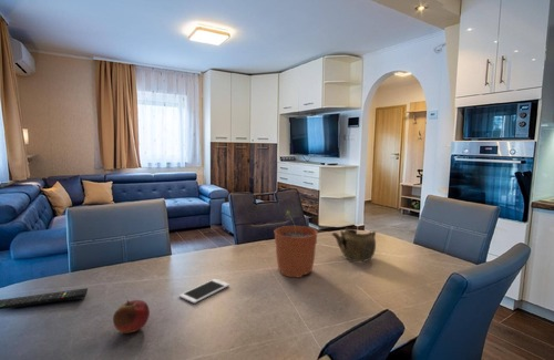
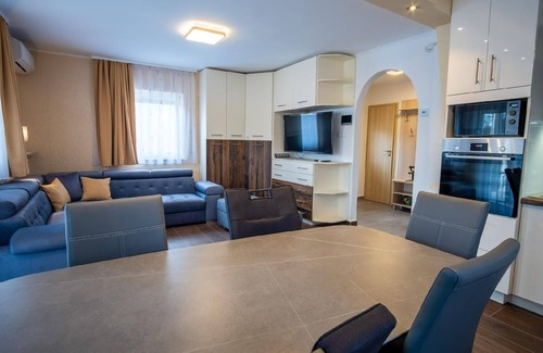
- plant pot [273,209,319,278]
- cell phone [178,278,230,305]
- teapot [331,227,377,263]
- fruit [112,299,151,333]
- remote control [0,287,89,310]
